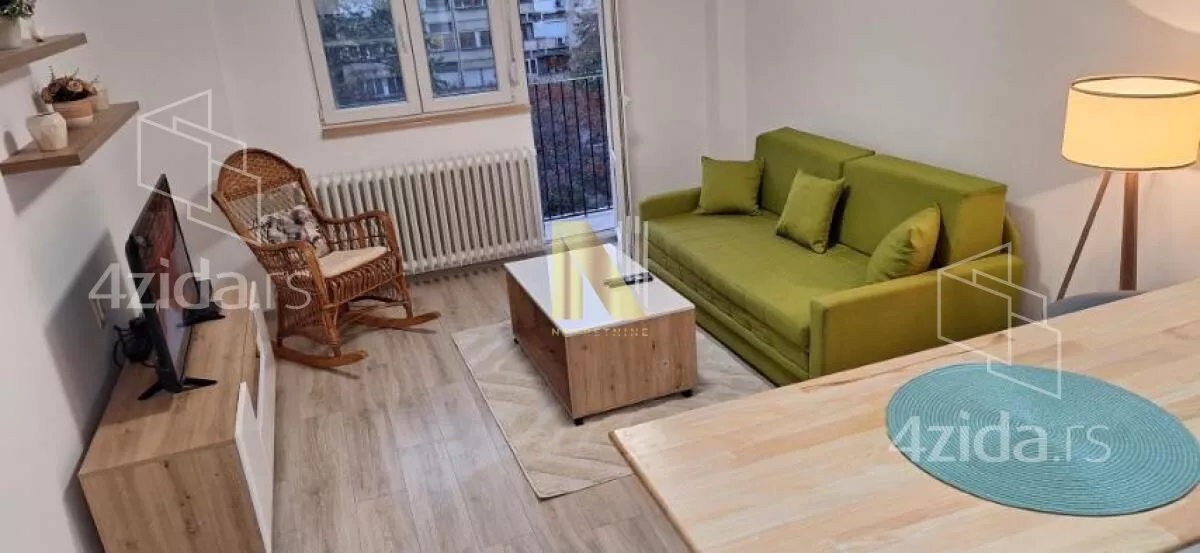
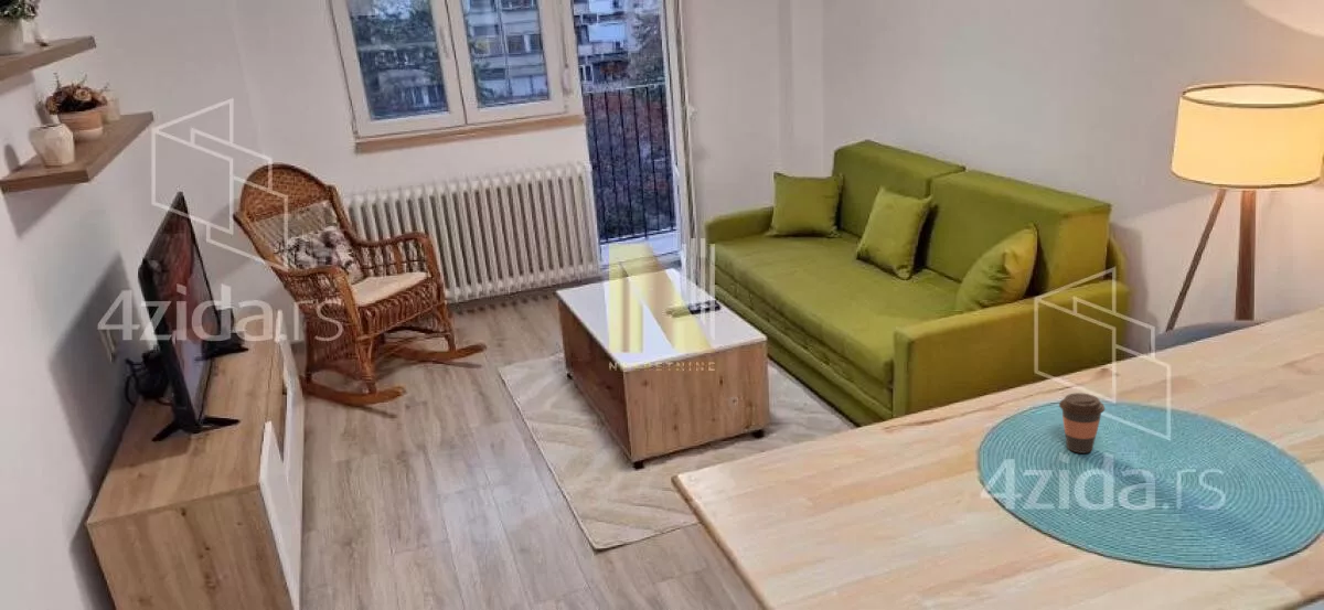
+ coffee cup [1058,392,1106,454]
